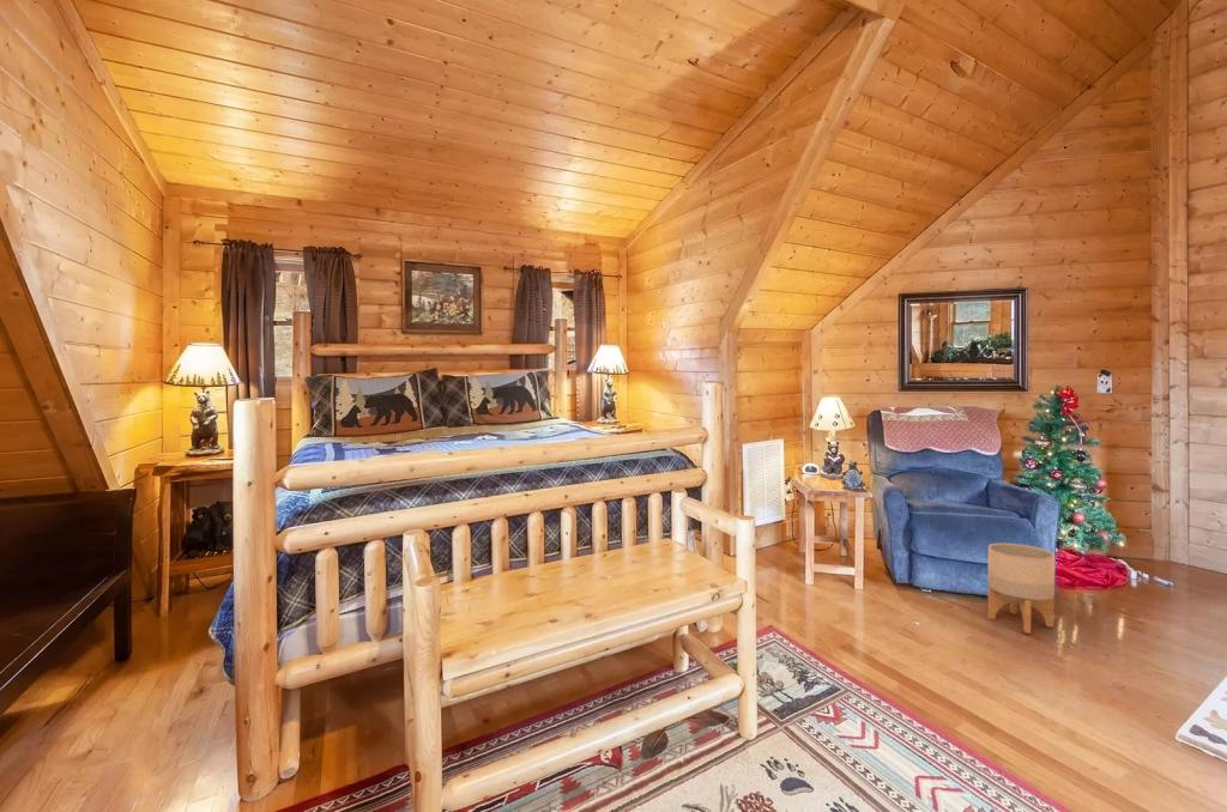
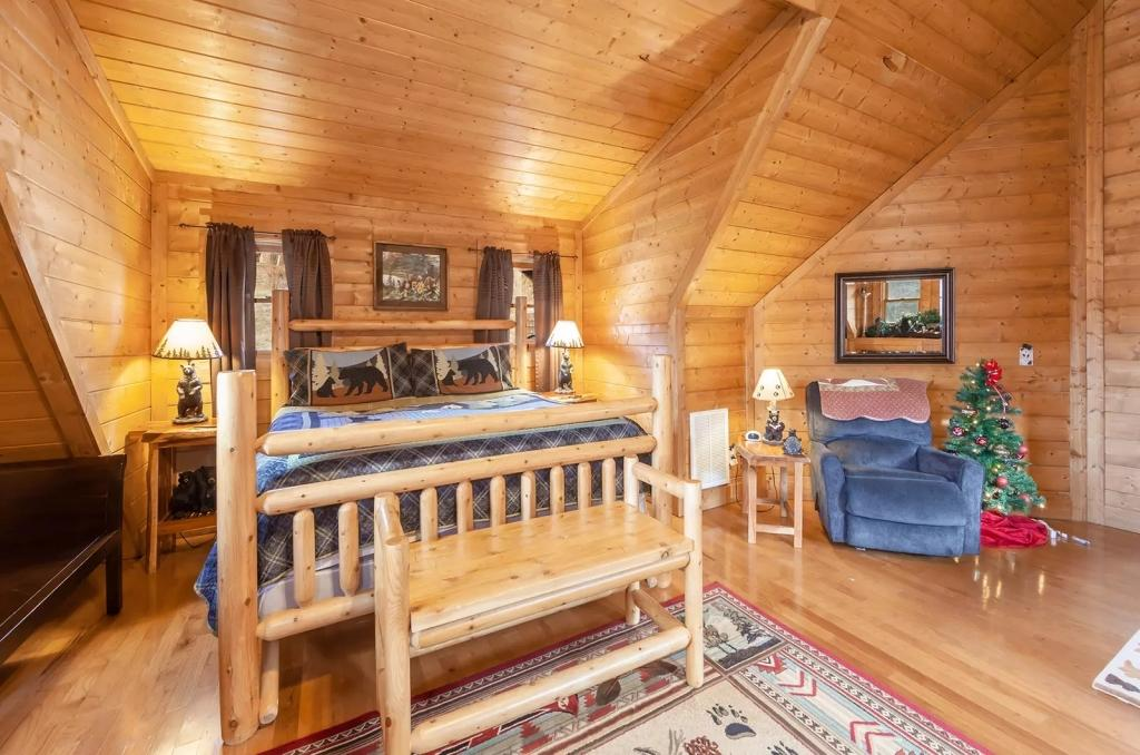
- planter [987,543,1056,635]
